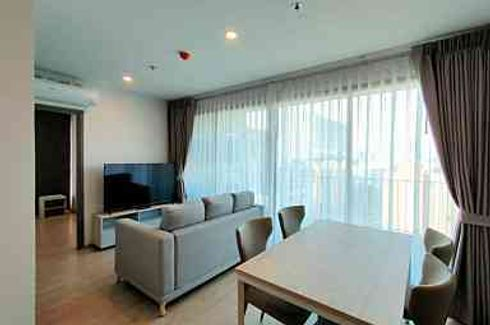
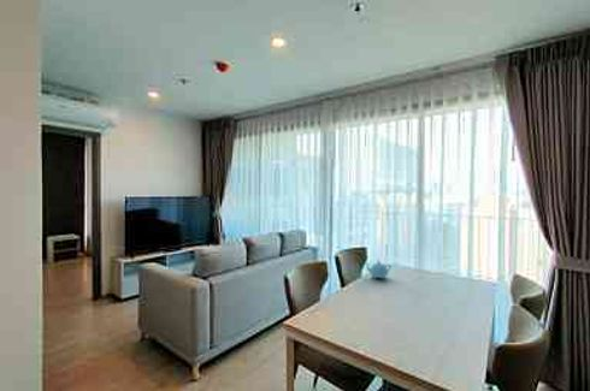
+ teapot [364,259,393,280]
